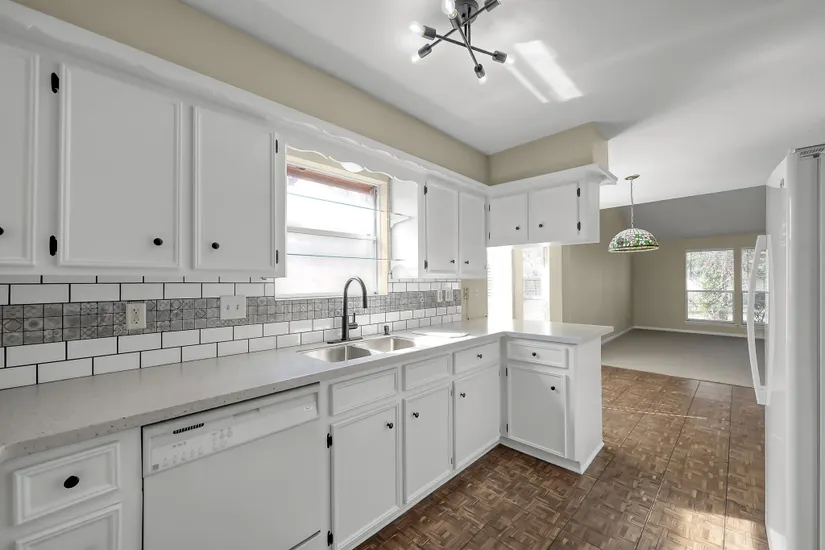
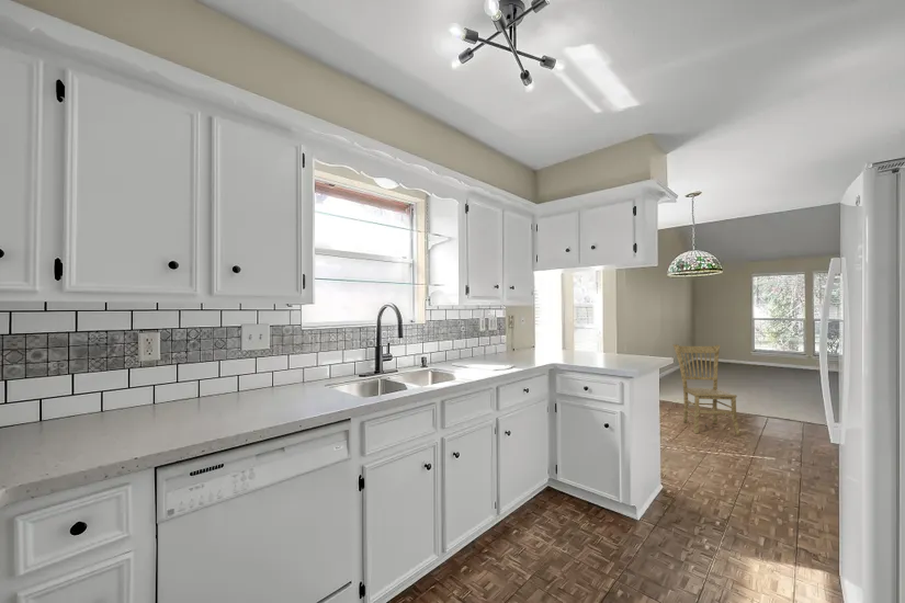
+ dining chair [671,343,742,436]
